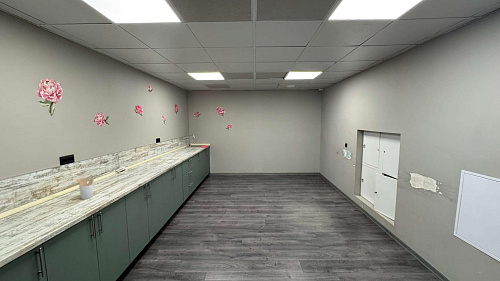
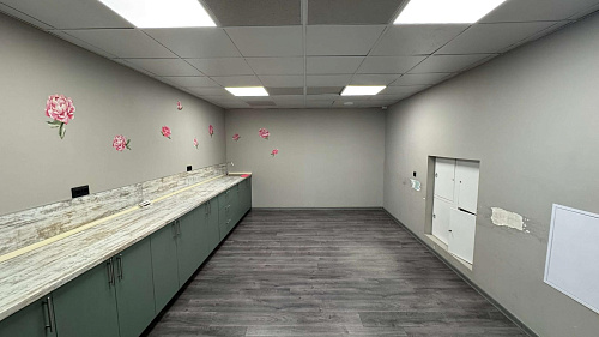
- utensil holder [75,177,95,200]
